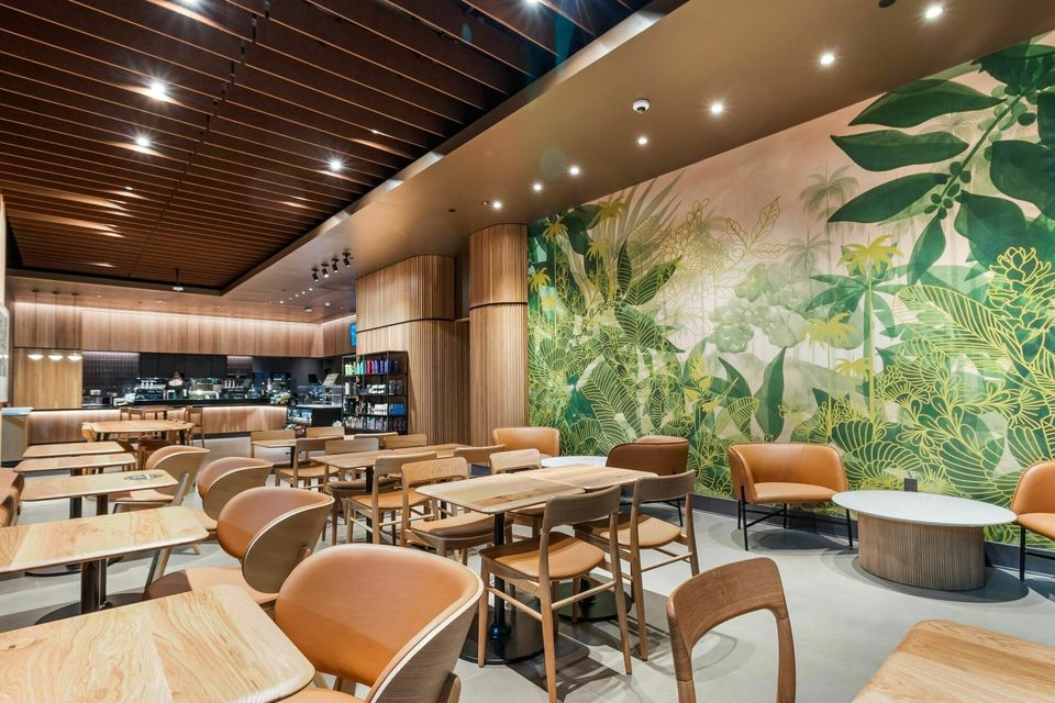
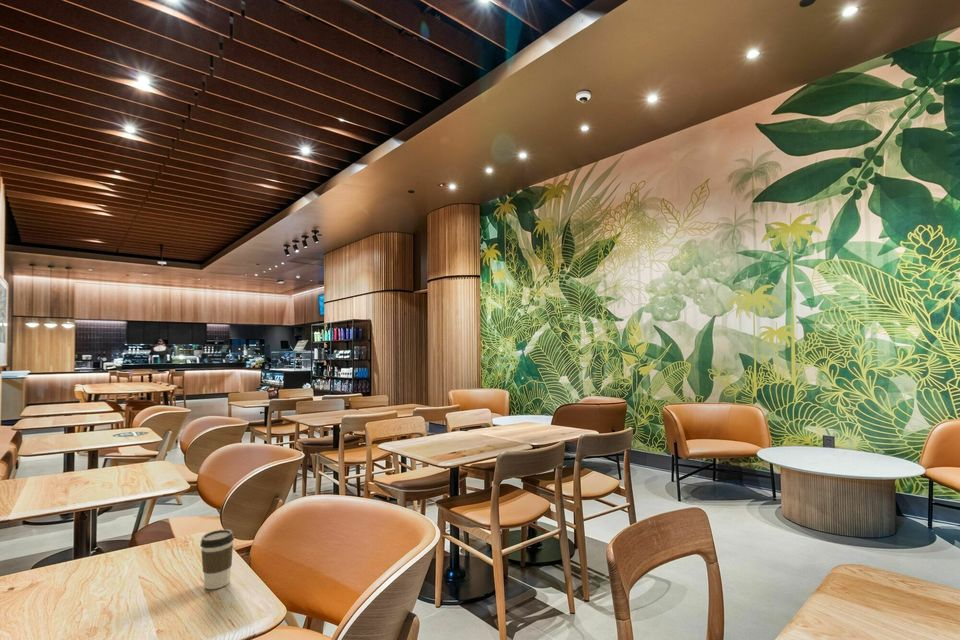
+ coffee cup [199,528,235,590]
